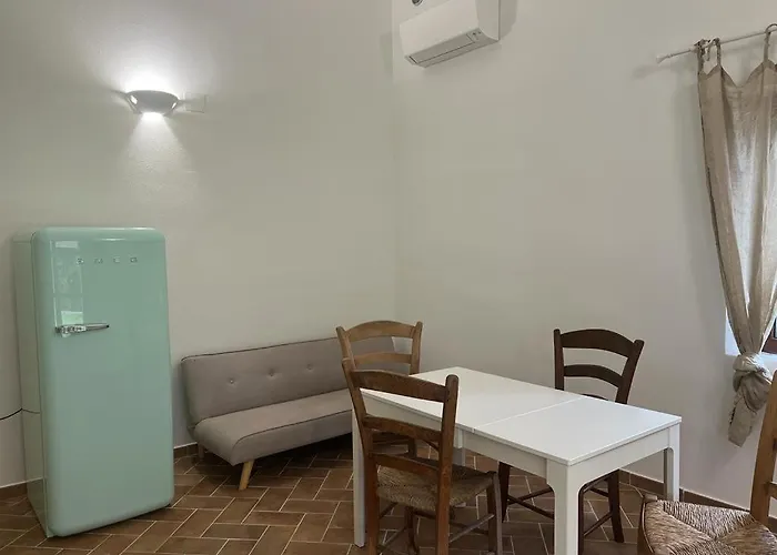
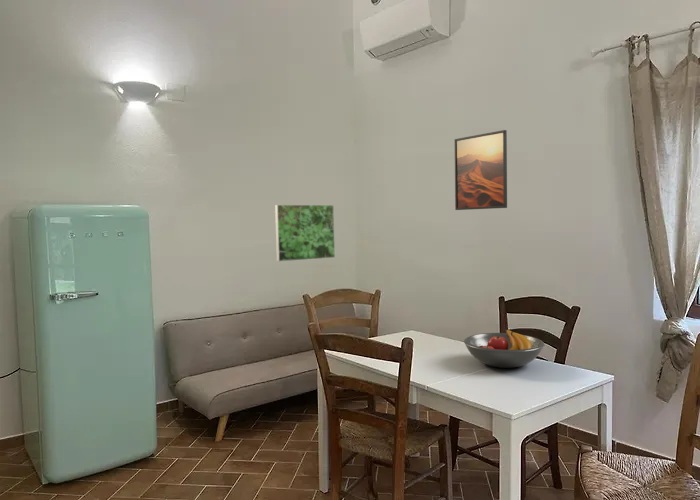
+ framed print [454,129,508,211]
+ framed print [274,204,336,263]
+ fruit bowl [463,328,545,369]
